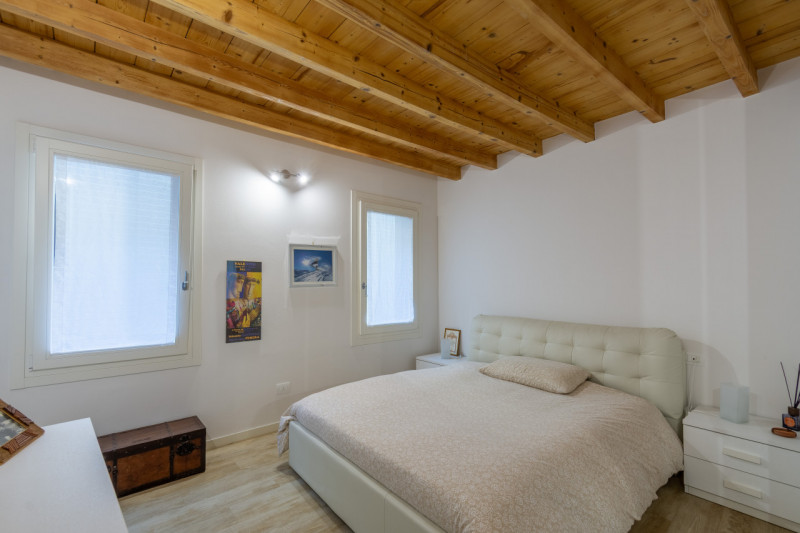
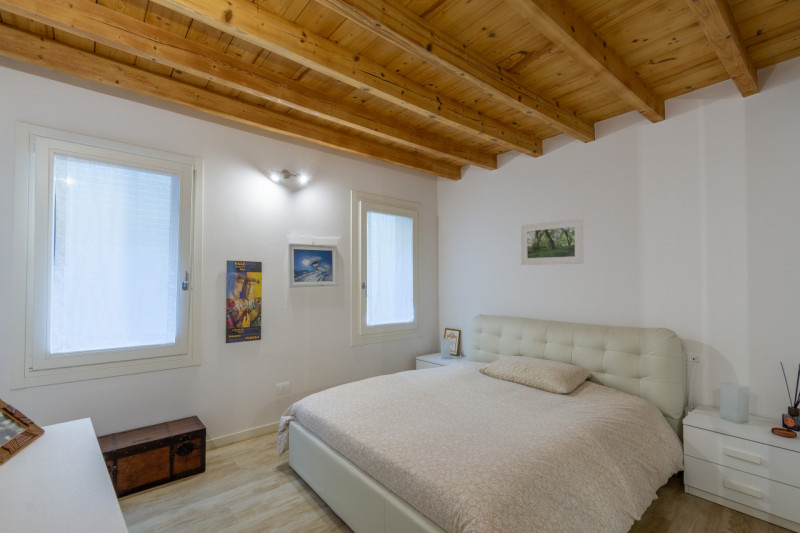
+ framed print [520,217,584,266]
